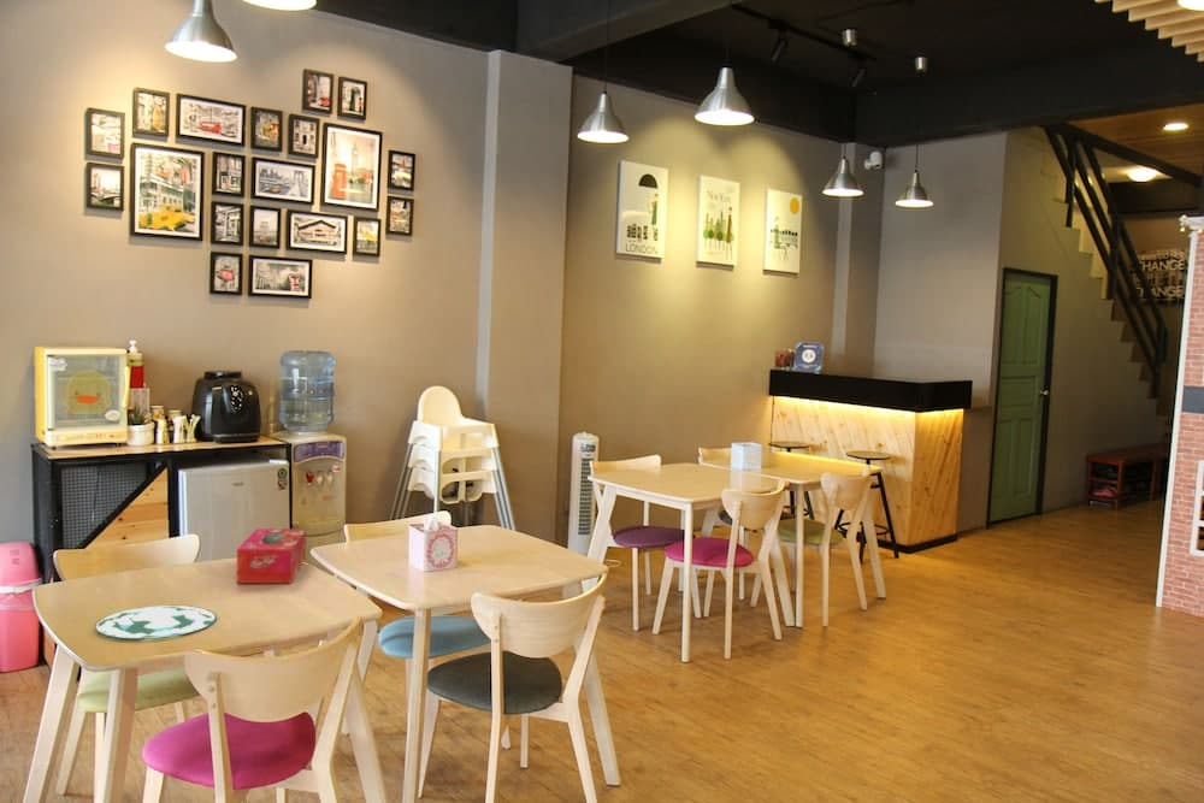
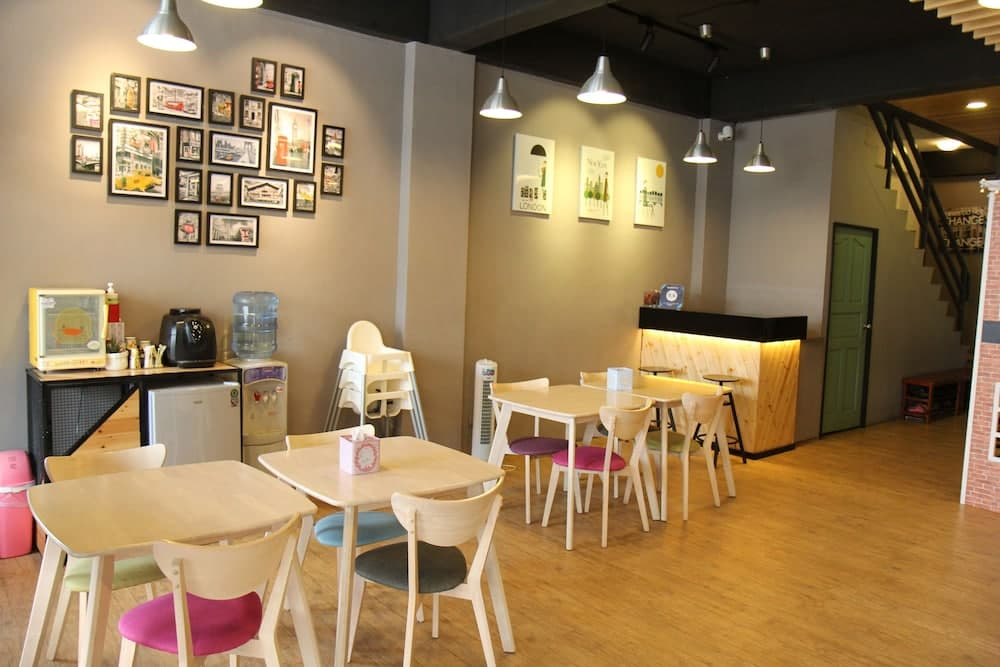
- plate [94,604,218,639]
- tissue box [235,527,307,584]
